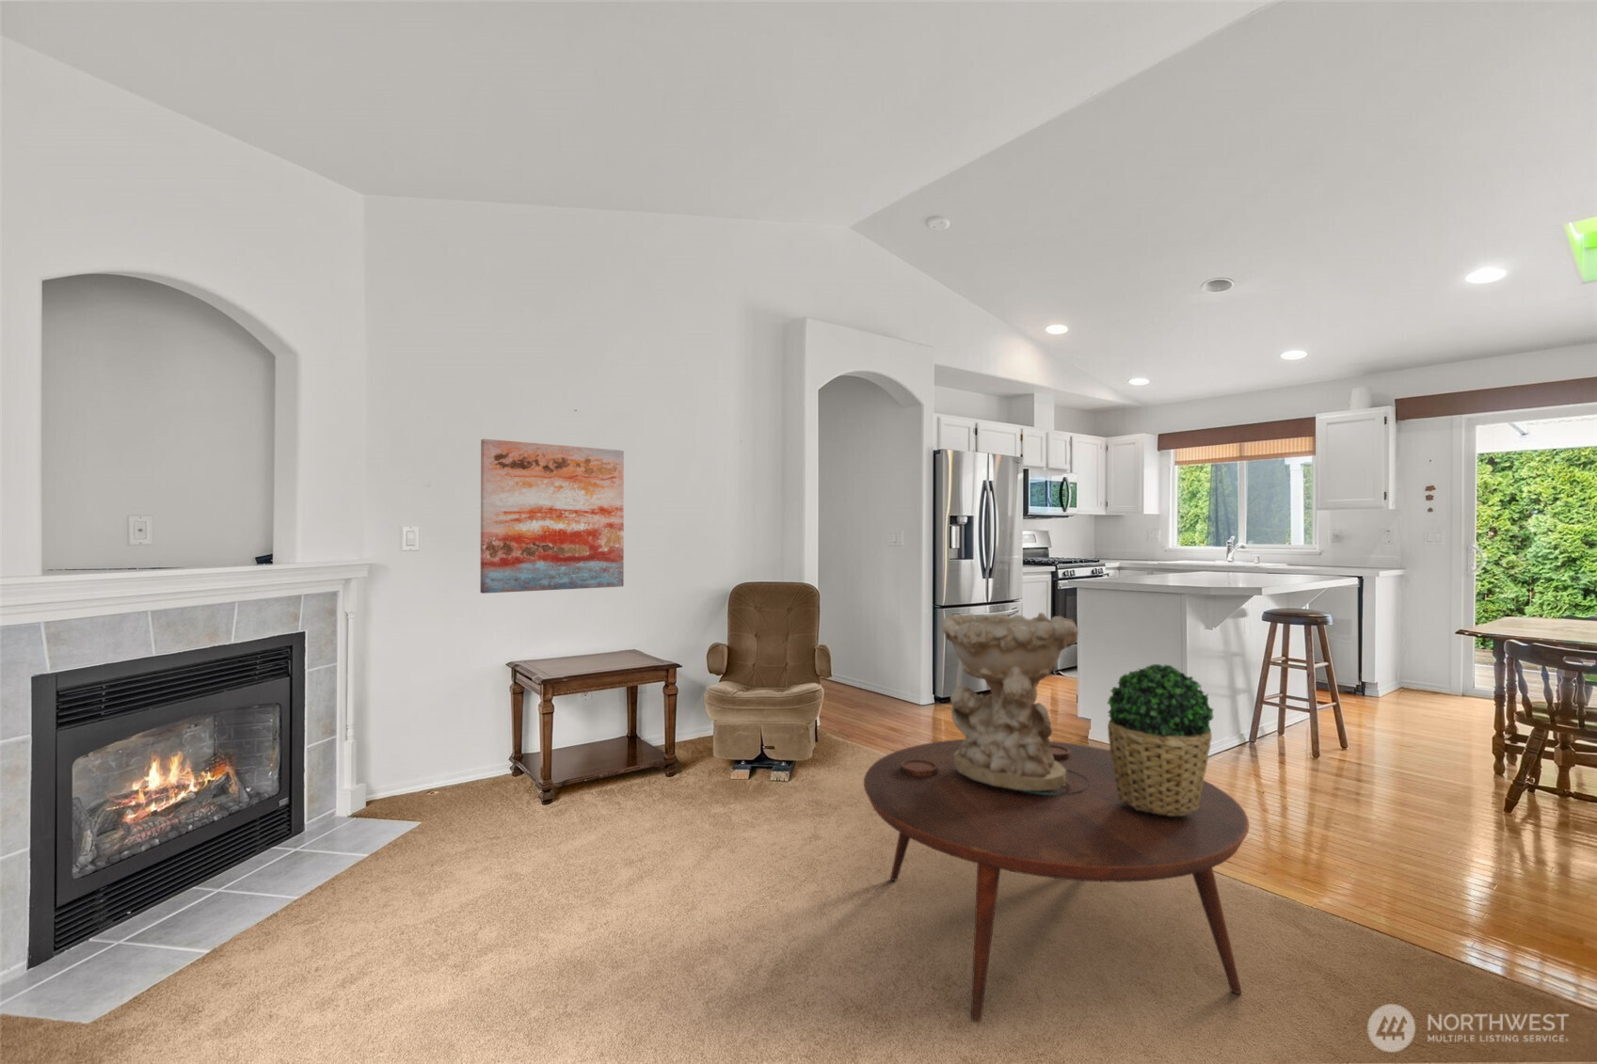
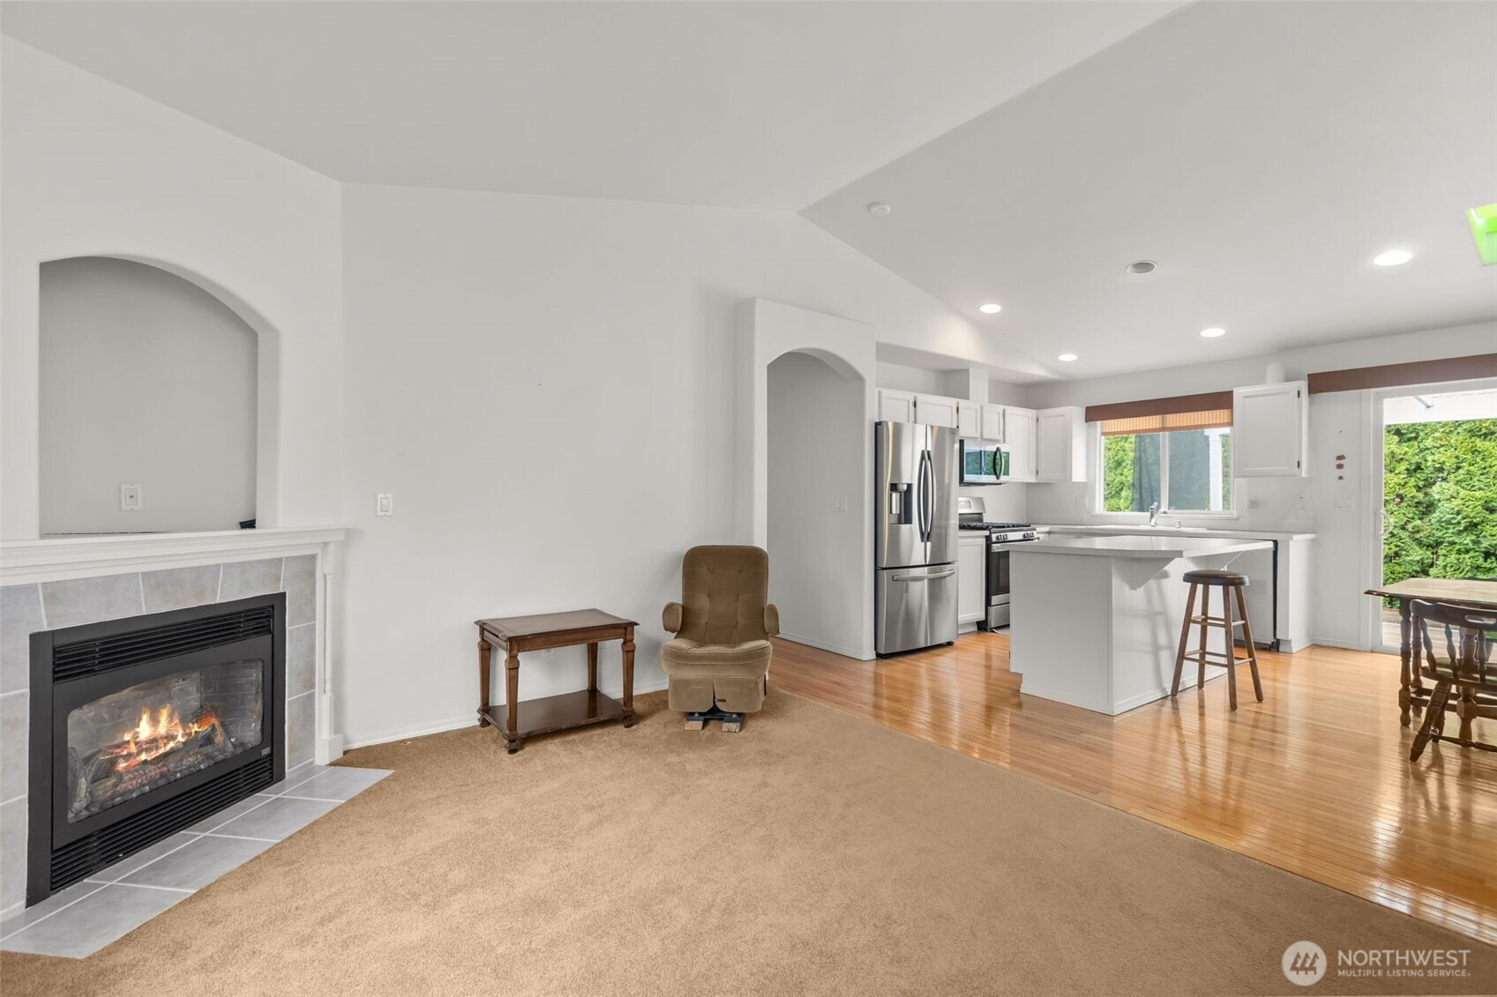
- decorative bowl [942,612,1079,790]
- coffee table [863,739,1250,1022]
- potted plant [1105,664,1215,816]
- wall art [479,438,625,595]
